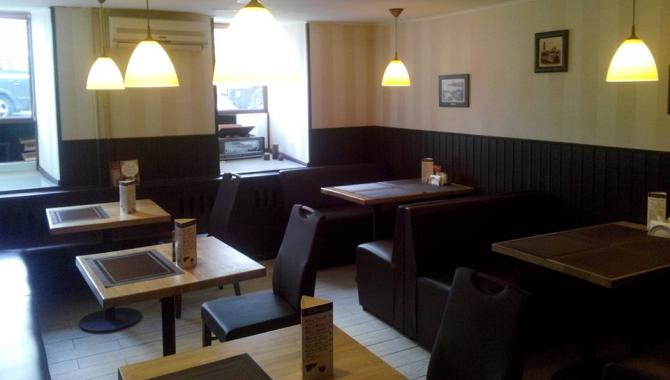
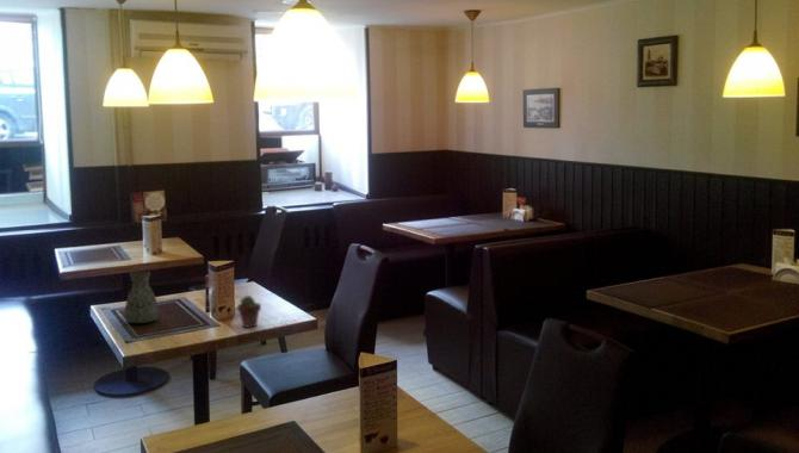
+ potted succulent [236,294,262,329]
+ decorative vase [124,269,160,324]
